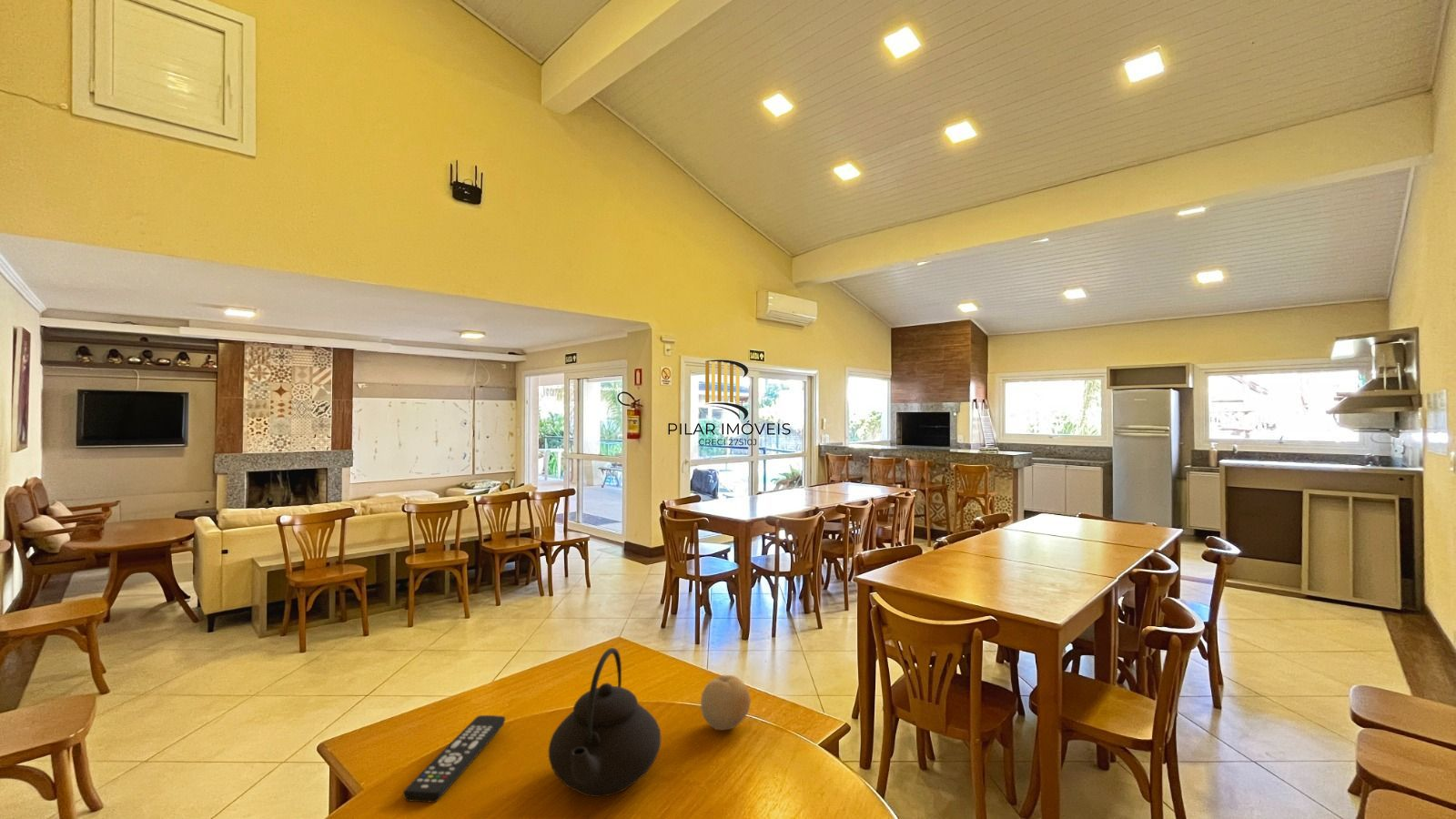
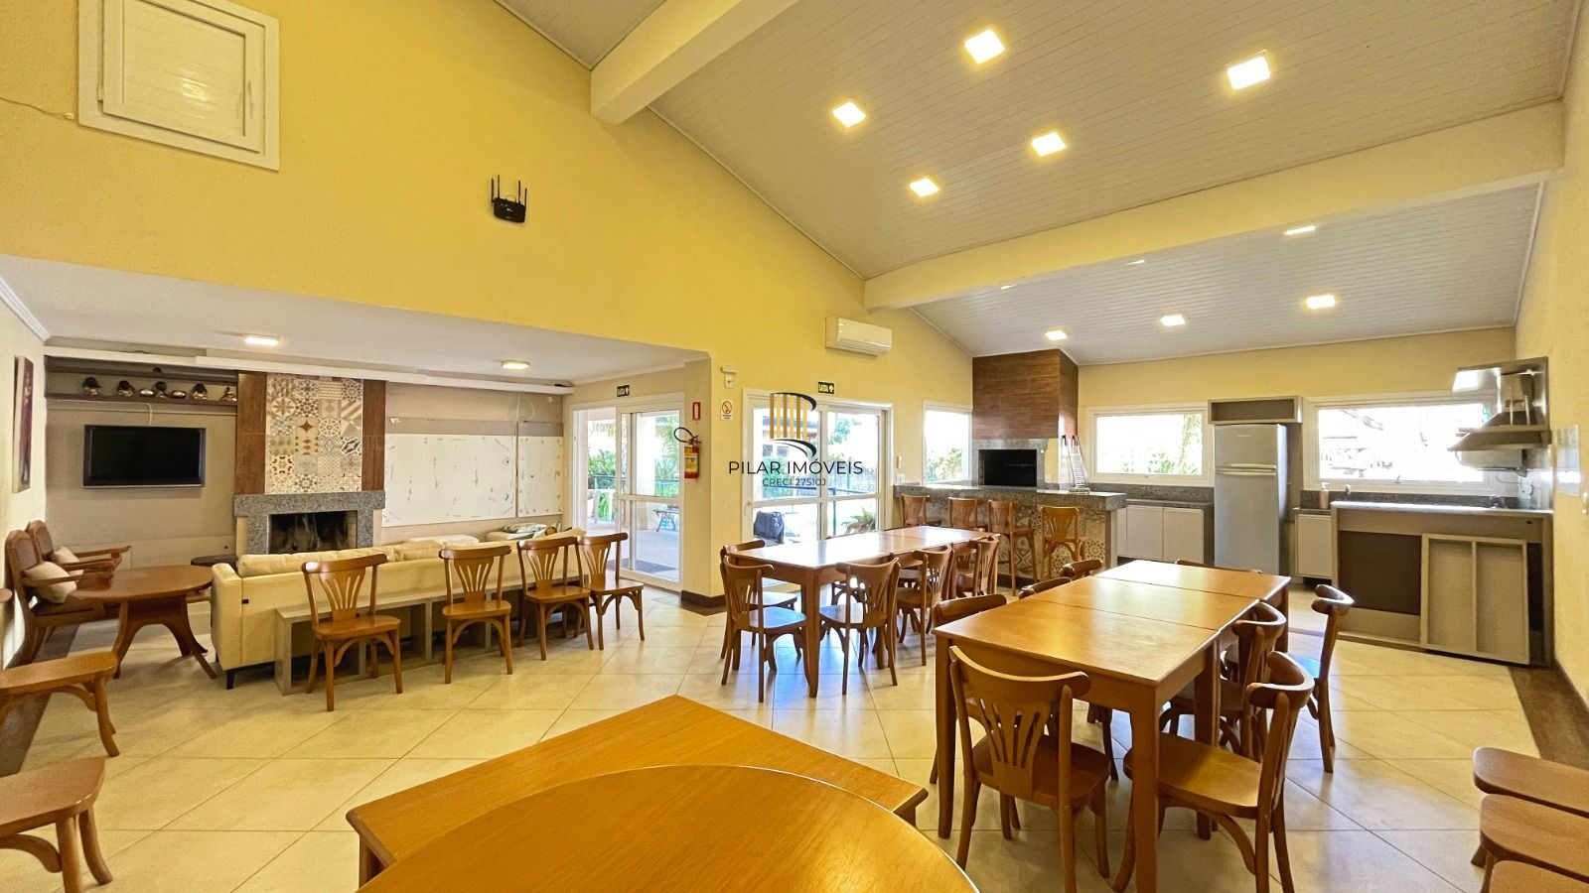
- remote control [402,714,506,804]
- fruit [700,674,752,731]
- teapot [548,647,662,798]
